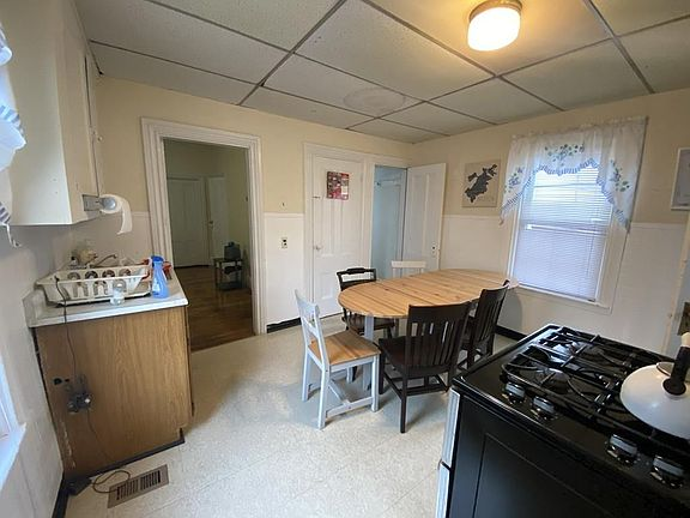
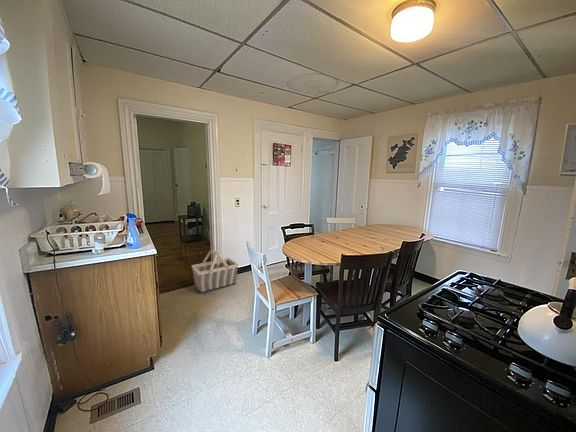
+ basket [191,249,239,295]
